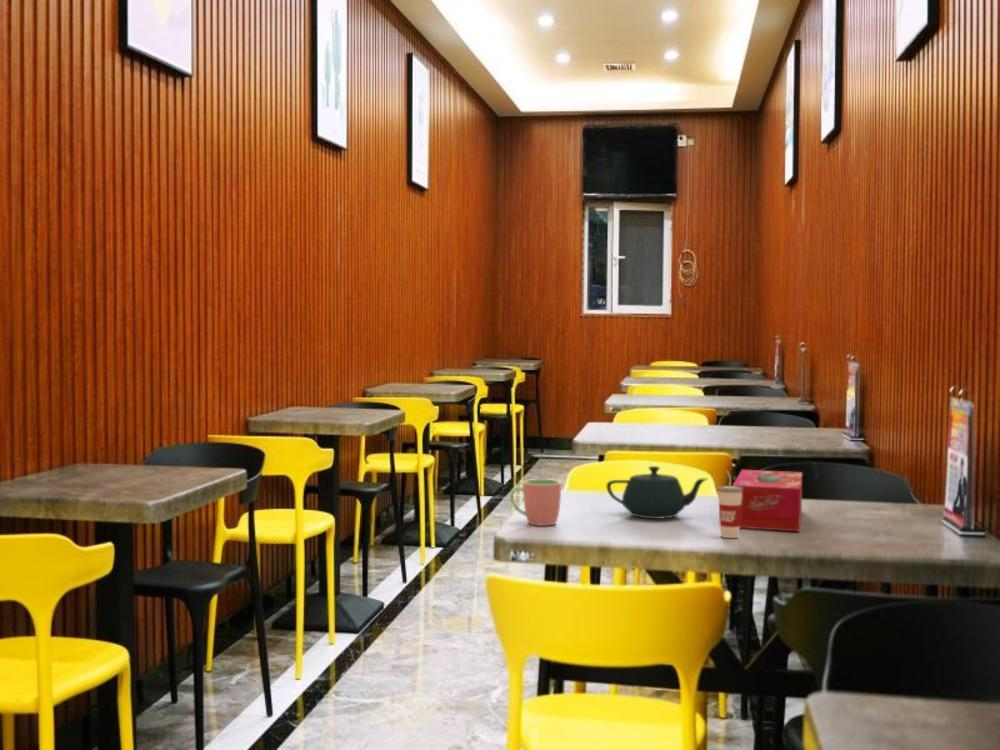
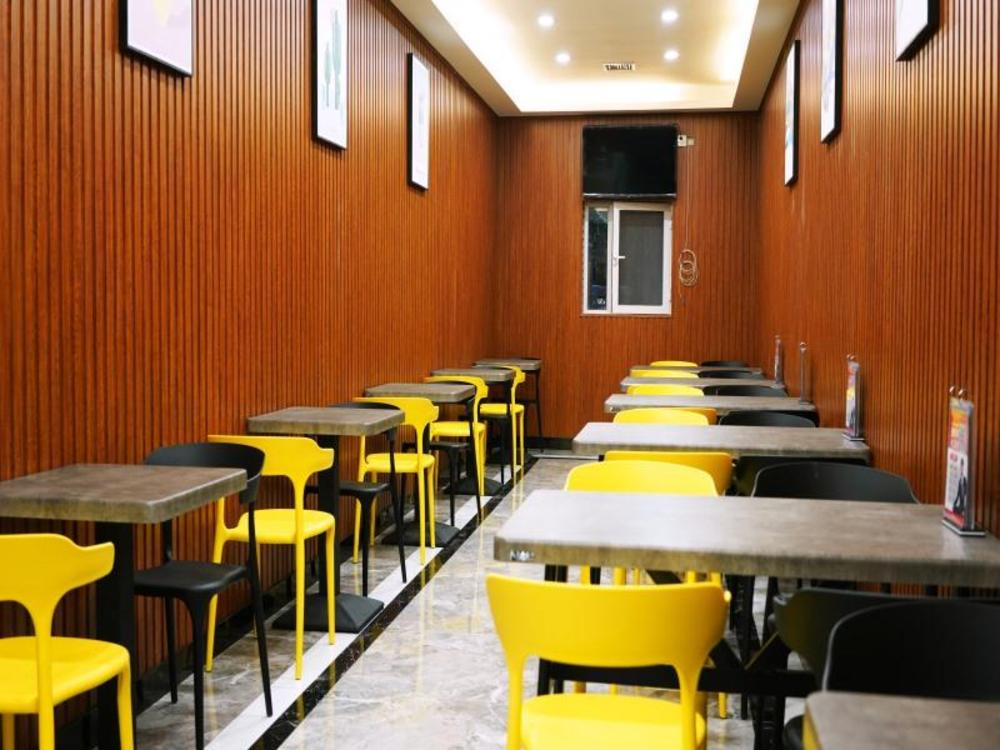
- tissue box [732,469,803,532]
- cup [717,470,743,539]
- cup [509,478,562,527]
- teapot [605,465,708,520]
